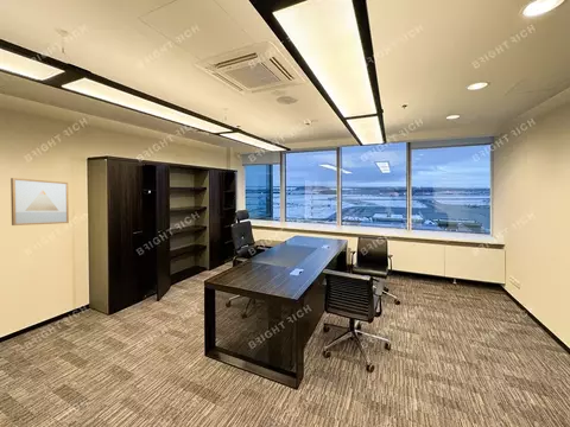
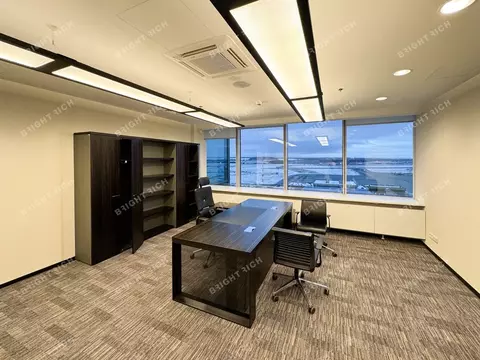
- wall art [10,177,70,227]
